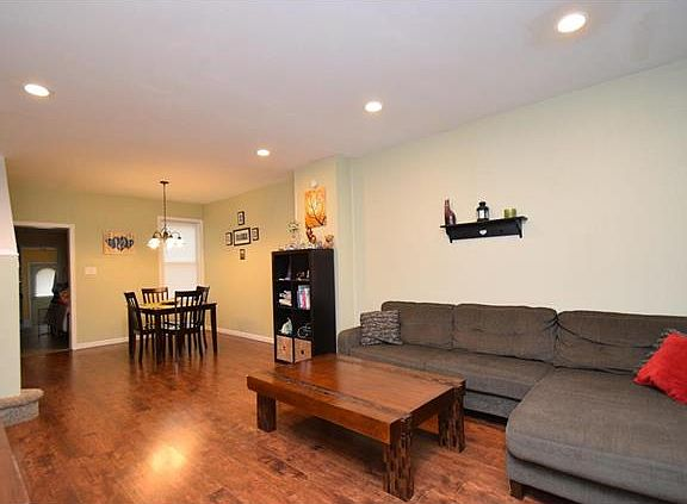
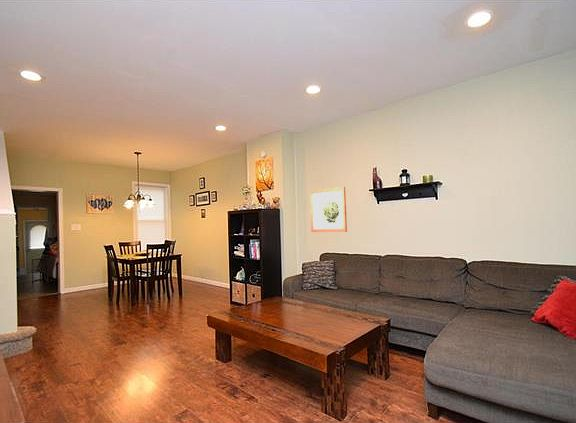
+ wall art [309,186,348,233]
